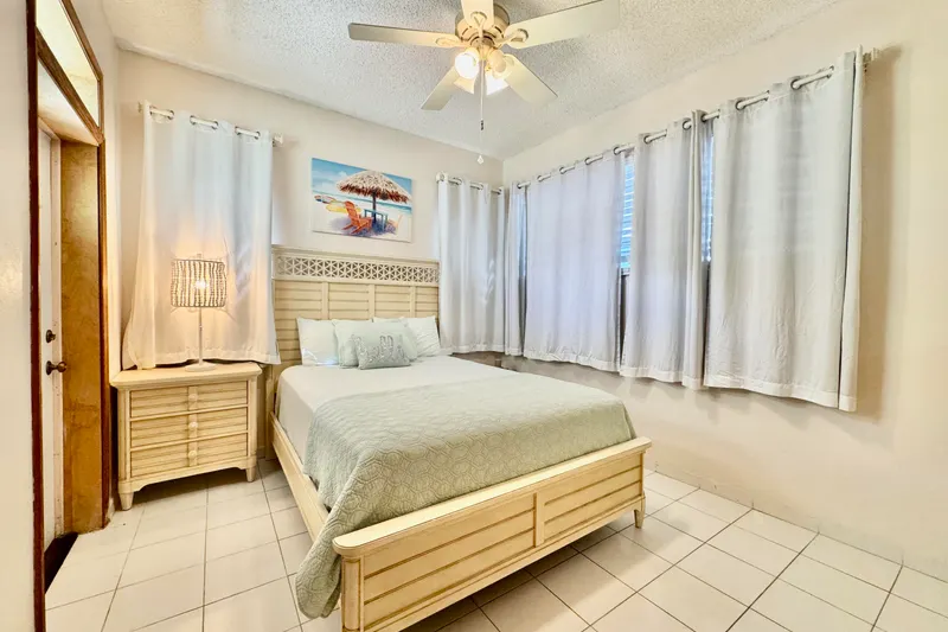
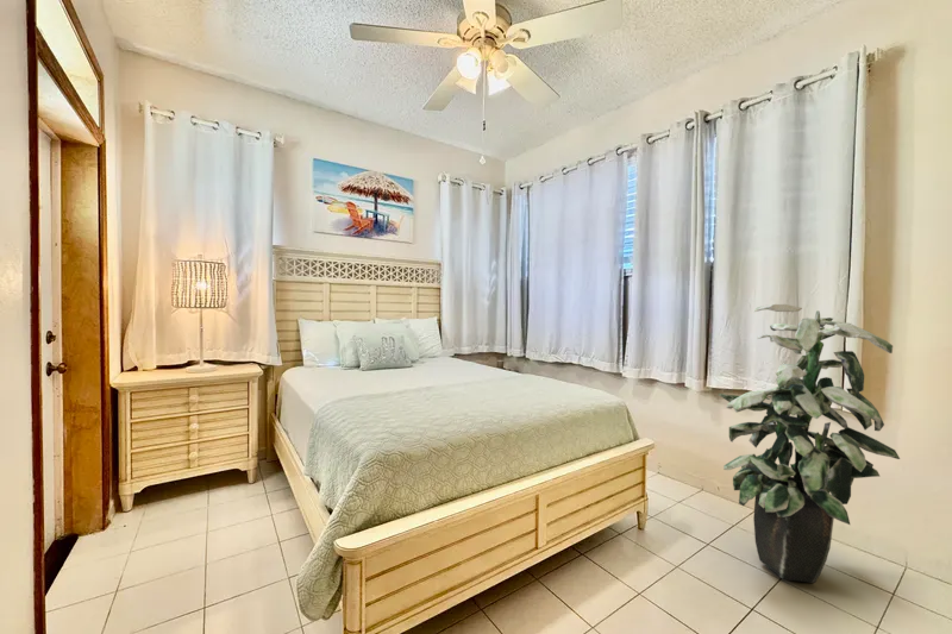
+ indoor plant [718,303,901,584]
